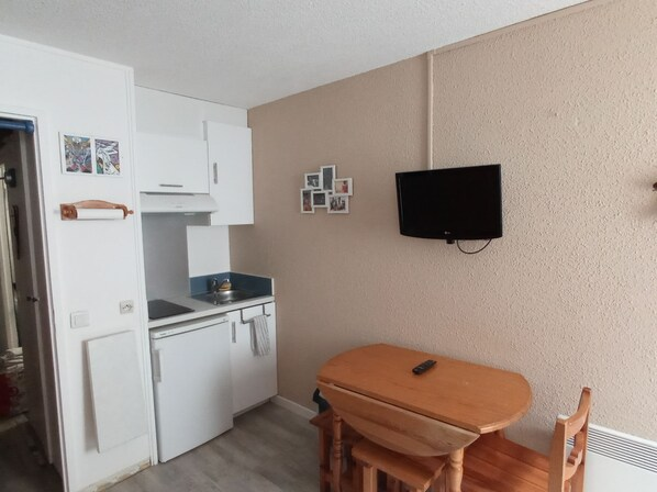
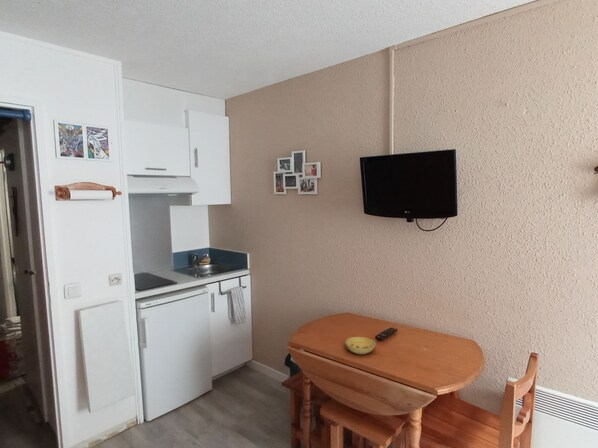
+ bowl [344,336,376,355]
